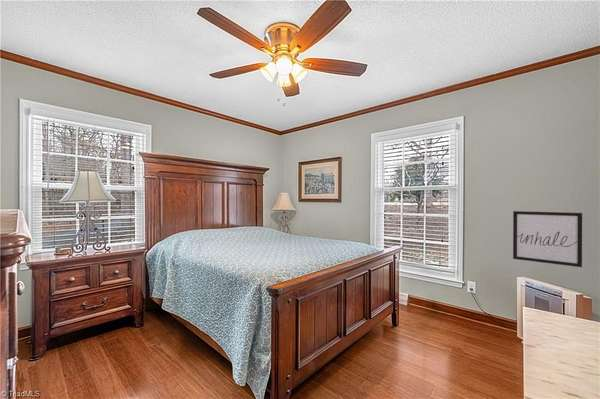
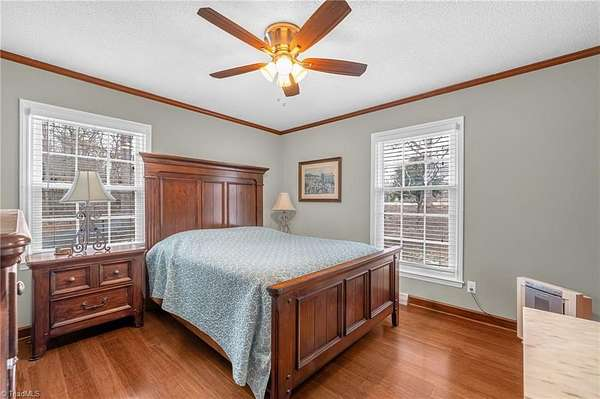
- wall art [512,210,583,268]
